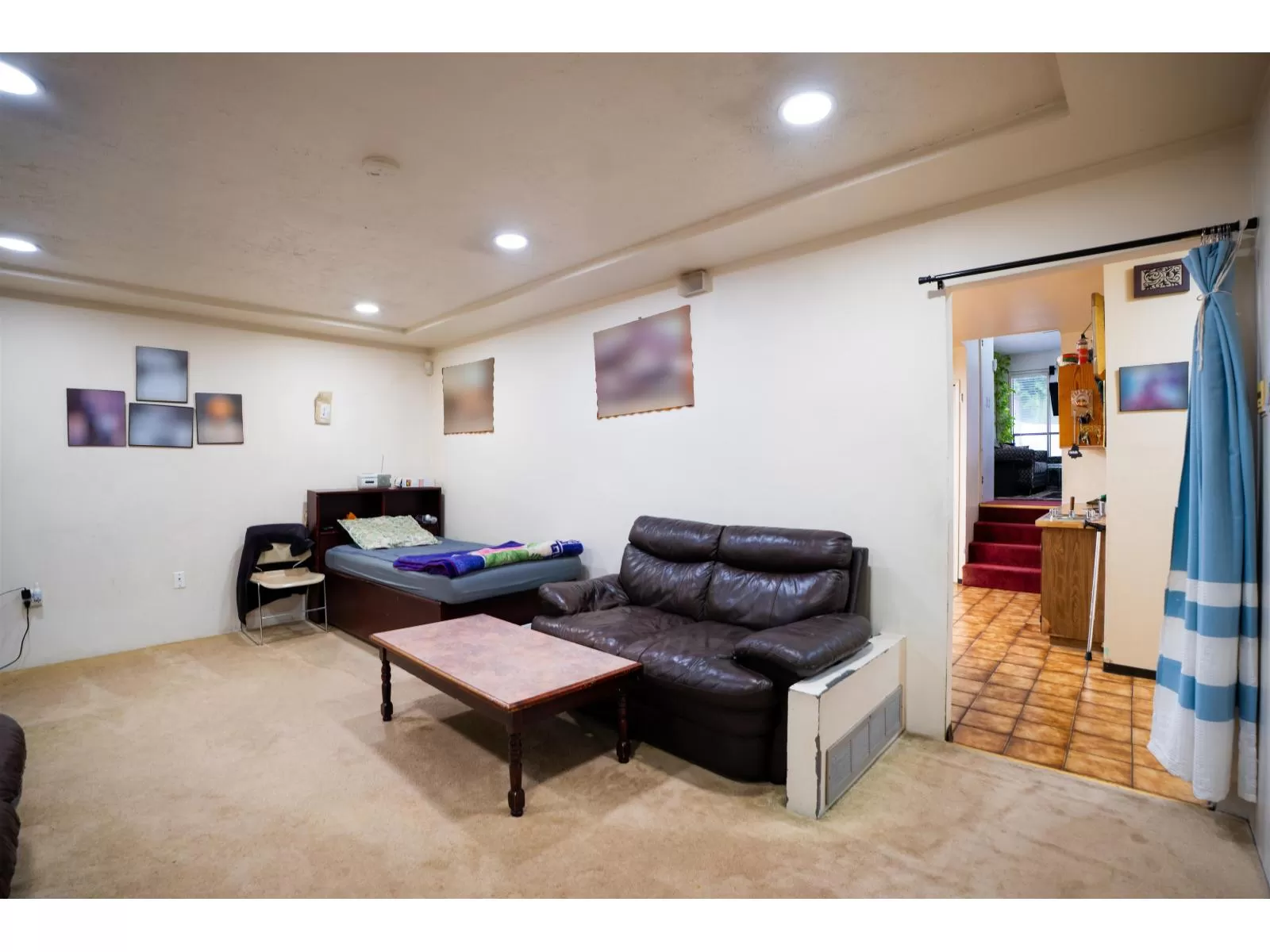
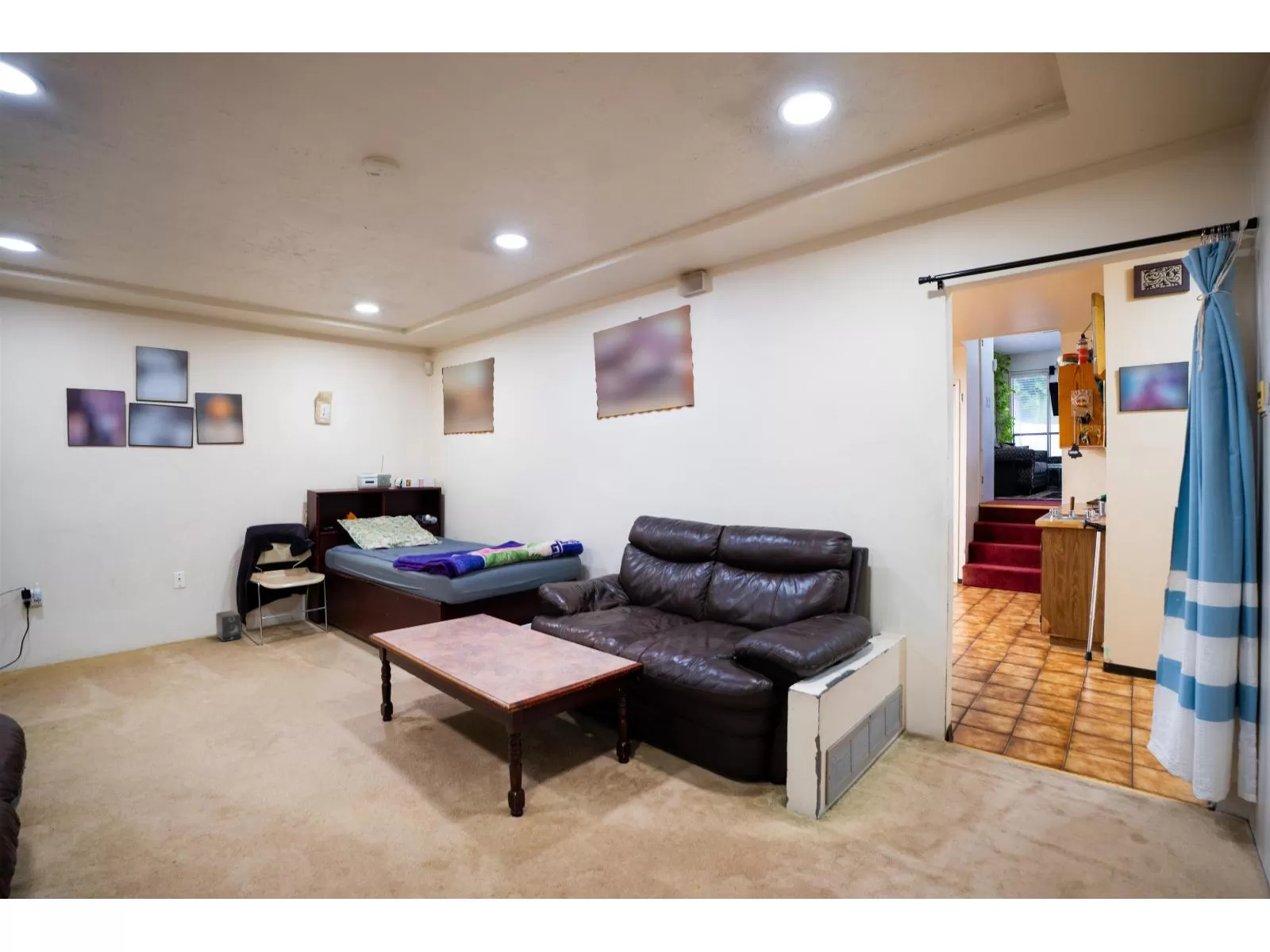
+ speaker [215,609,242,643]
